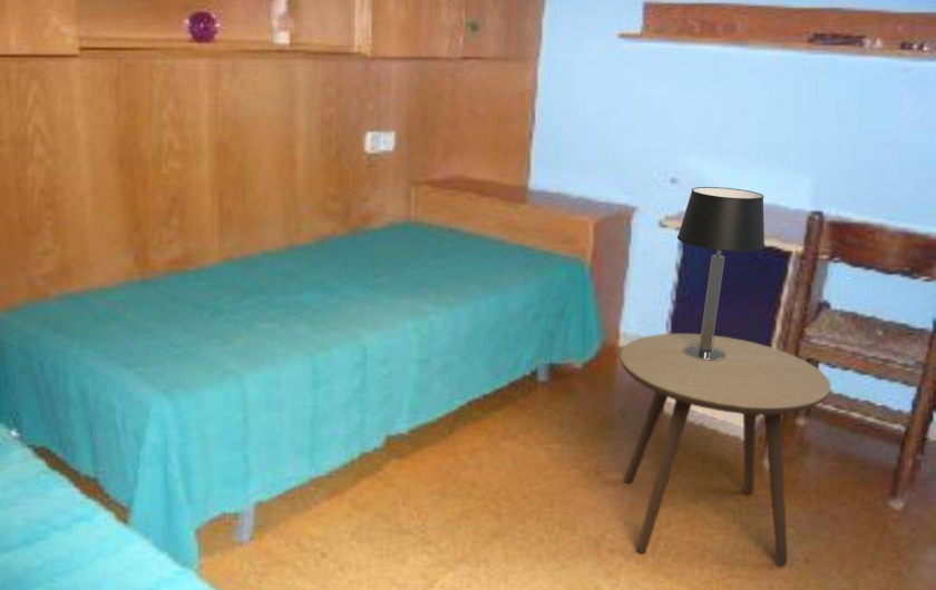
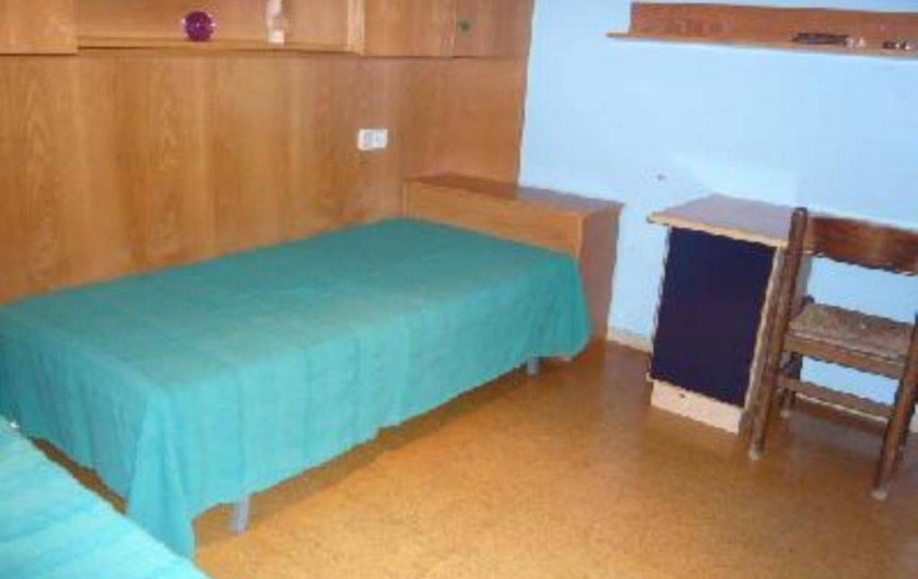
- side table [618,333,832,567]
- table lamp [676,186,766,360]
